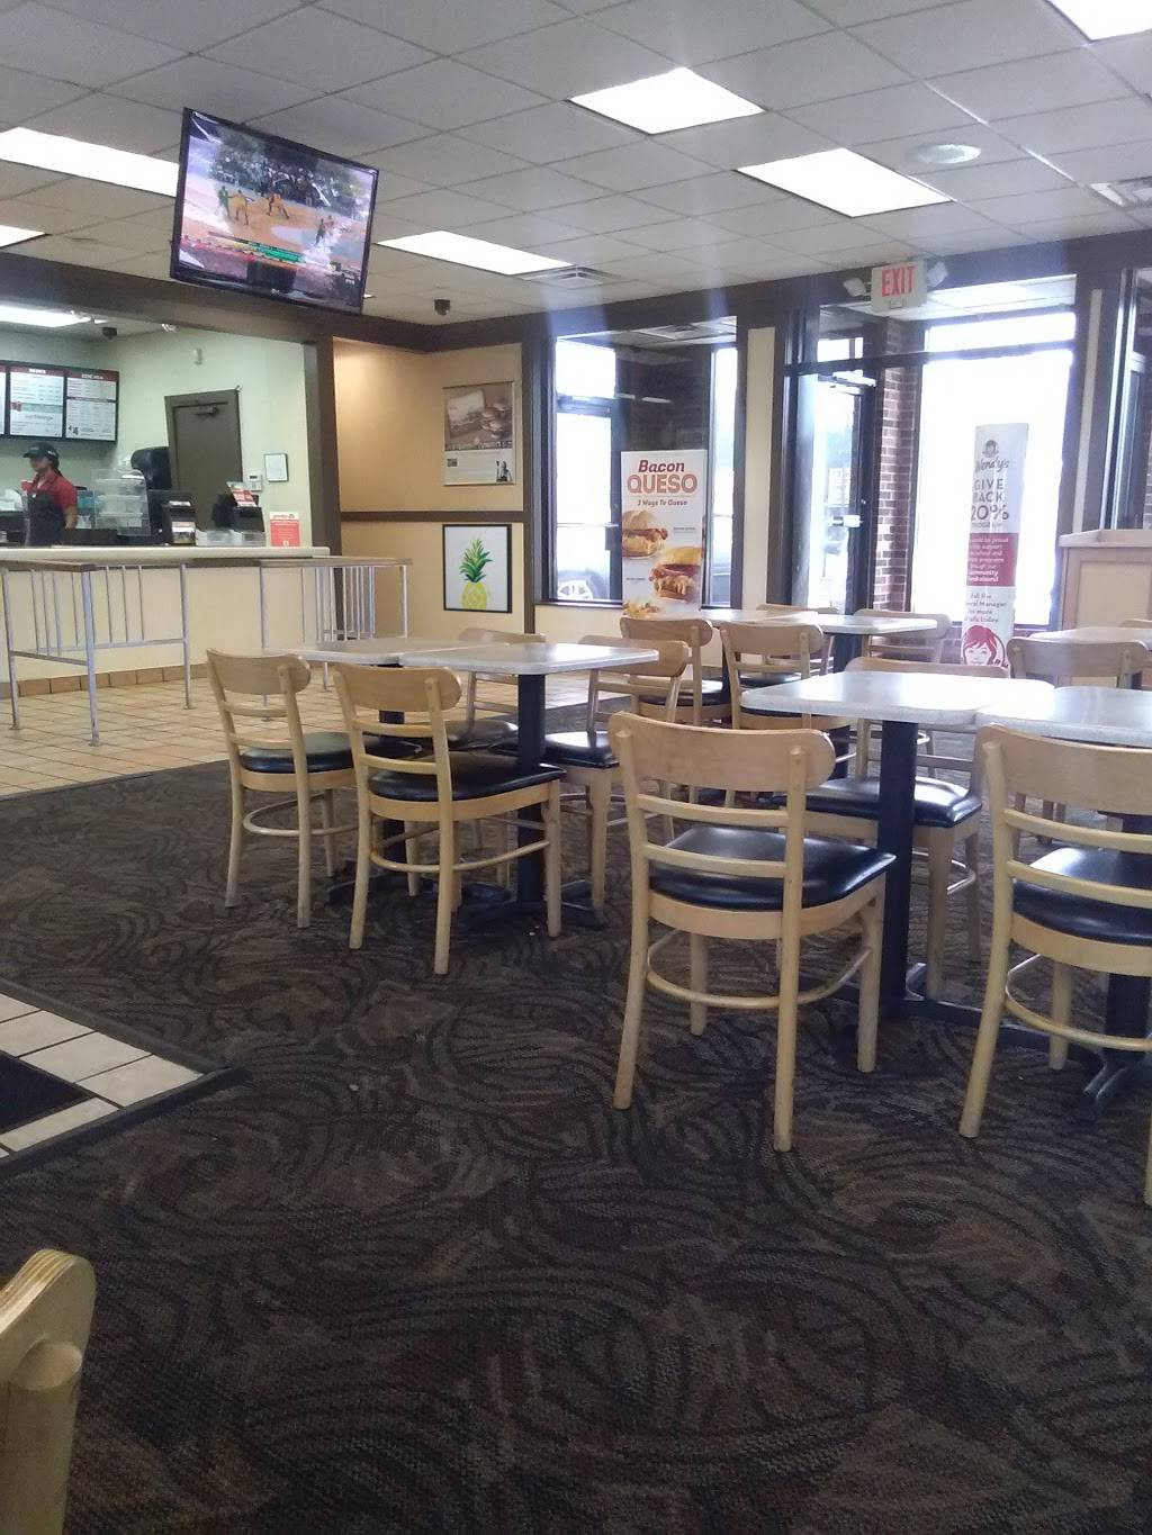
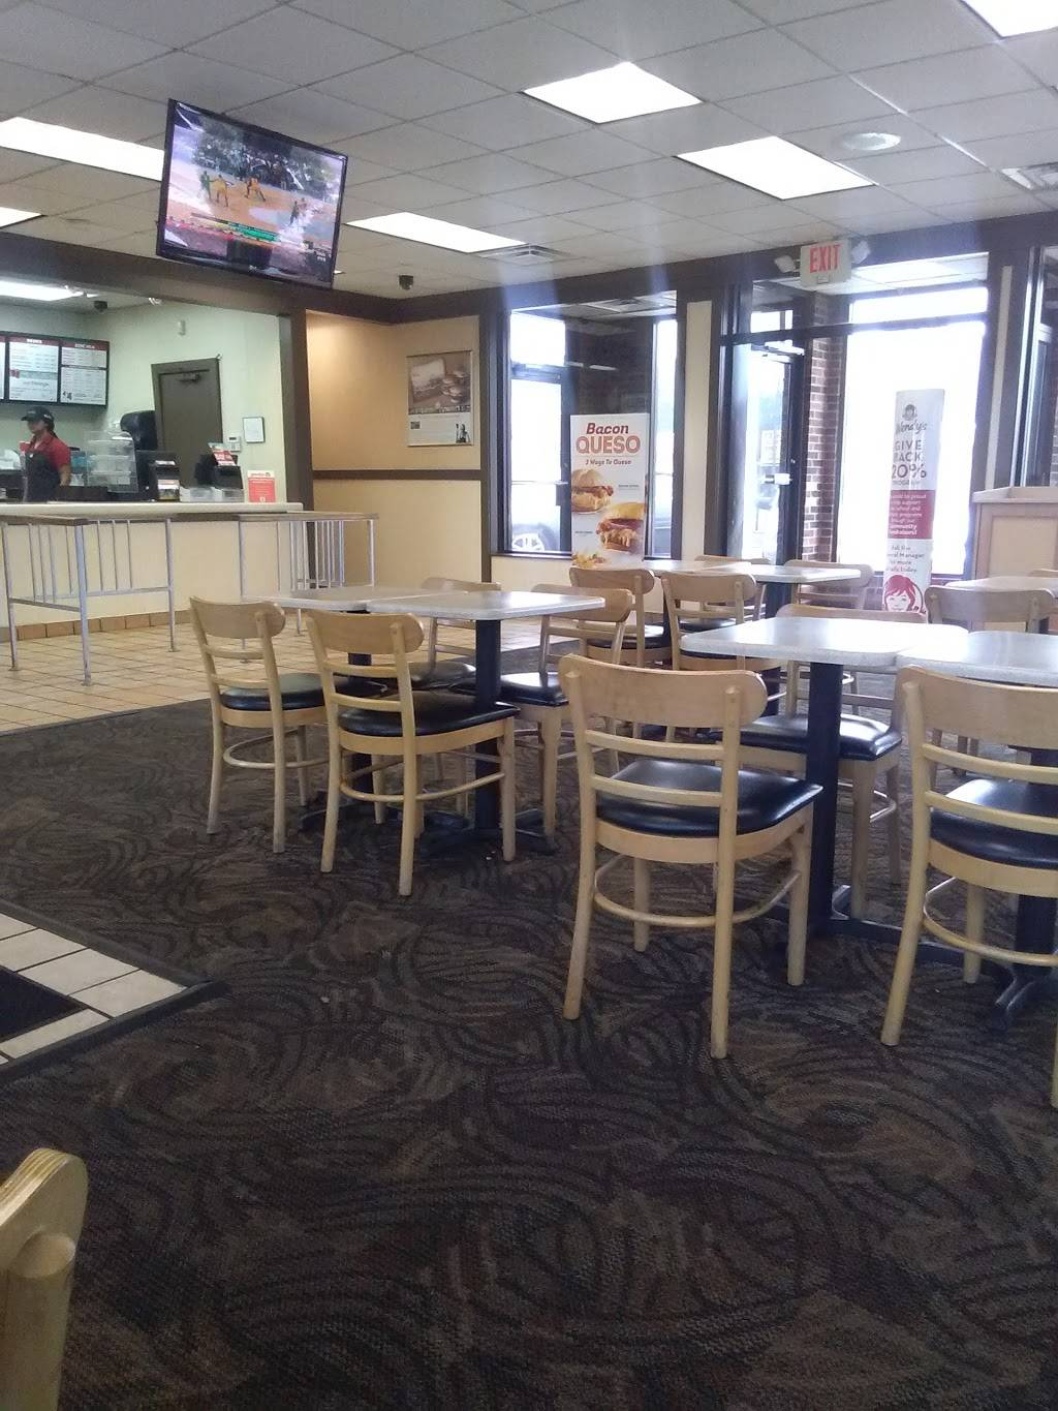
- wall art [440,523,513,616]
